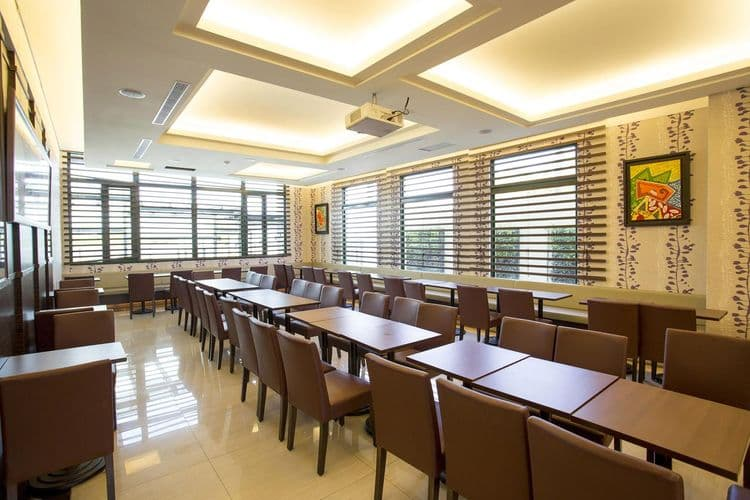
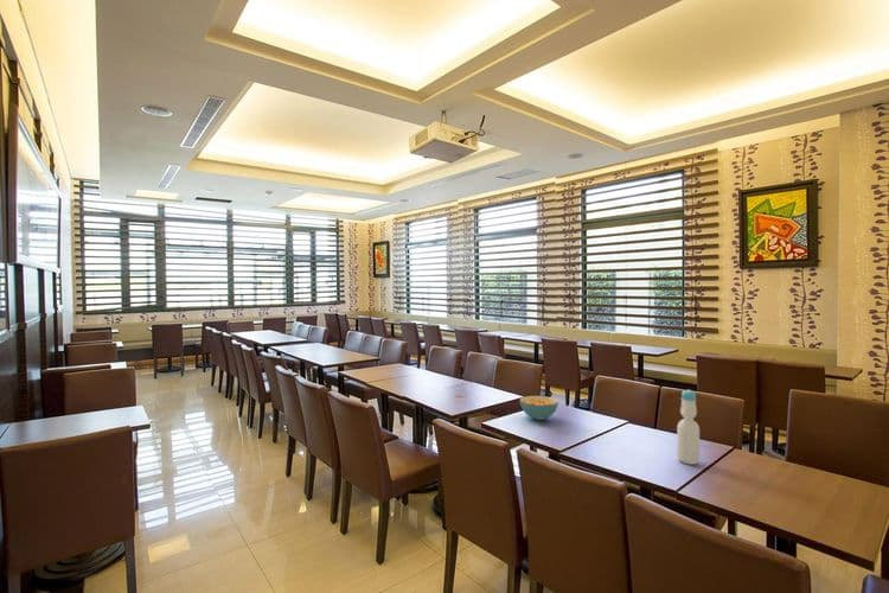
+ cereal bowl [519,395,559,421]
+ bottle [676,389,701,466]
